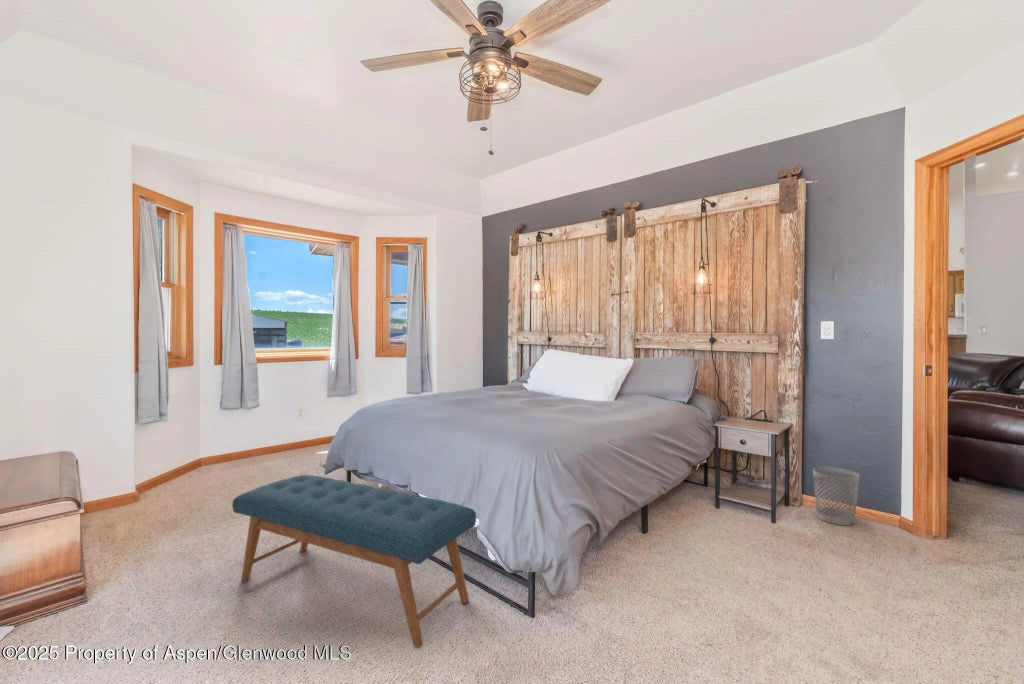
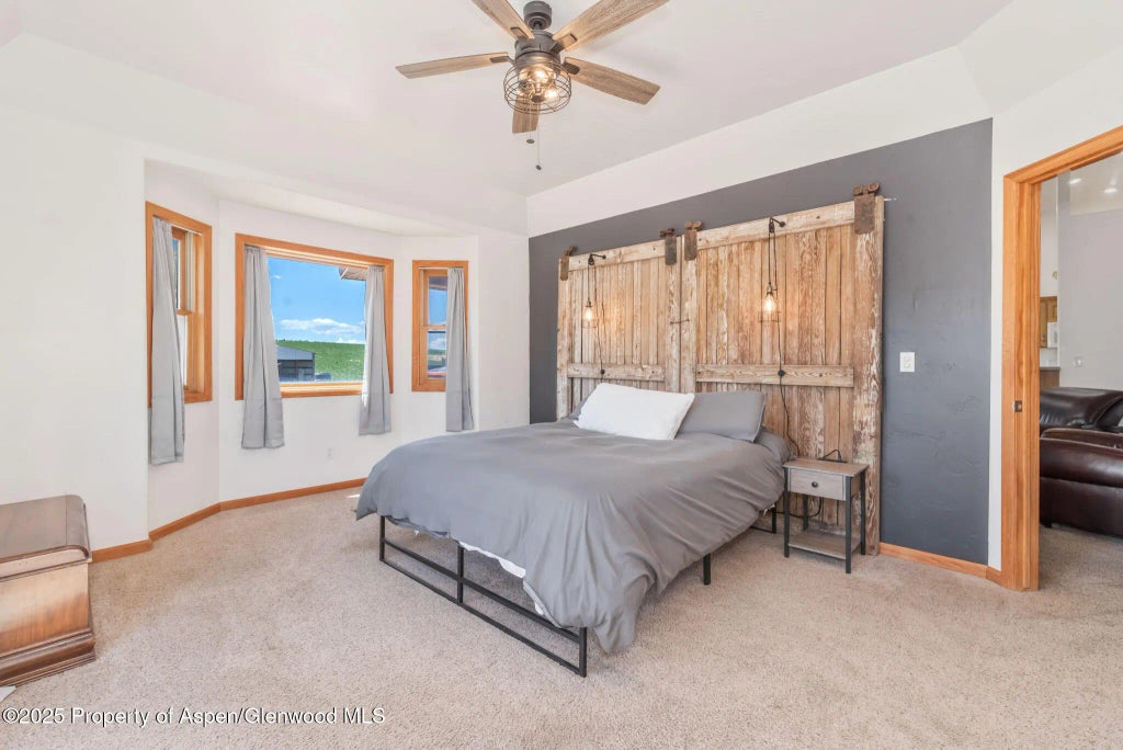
- wastebasket [812,466,861,526]
- bench [231,474,477,649]
